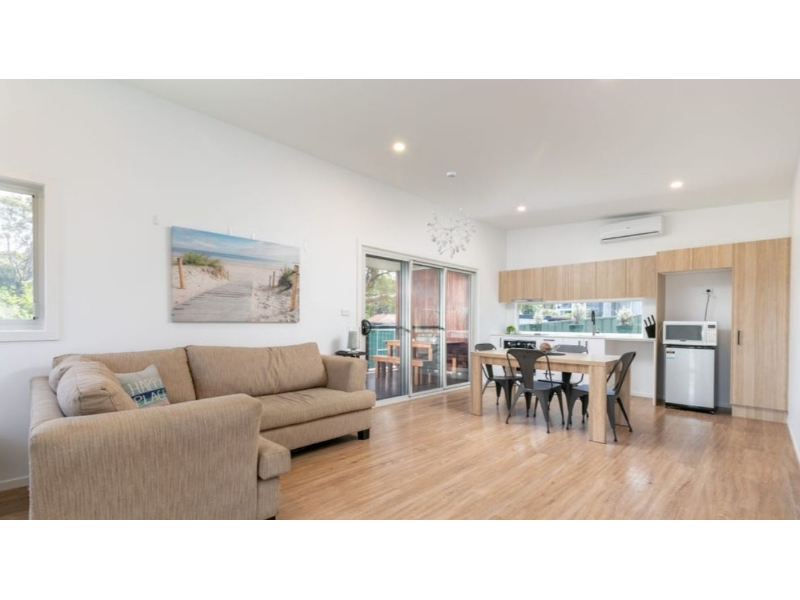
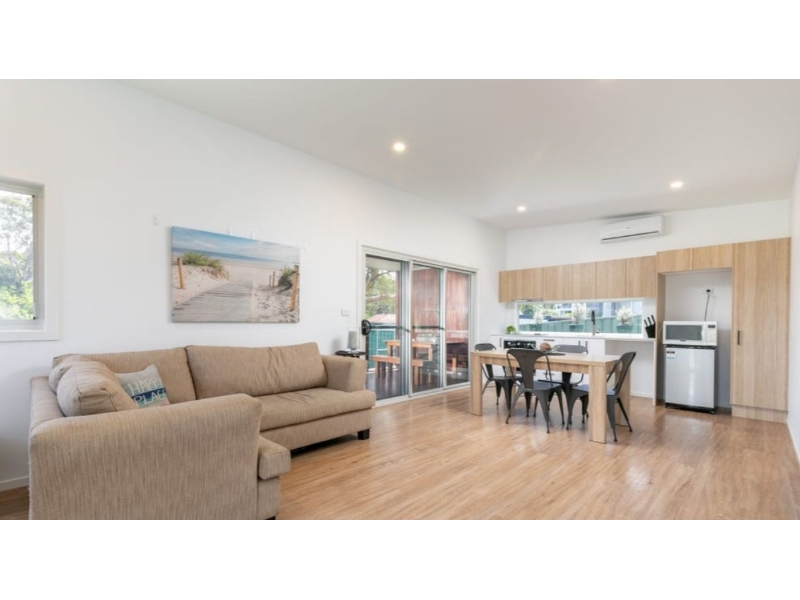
- chandelier [425,171,477,259]
